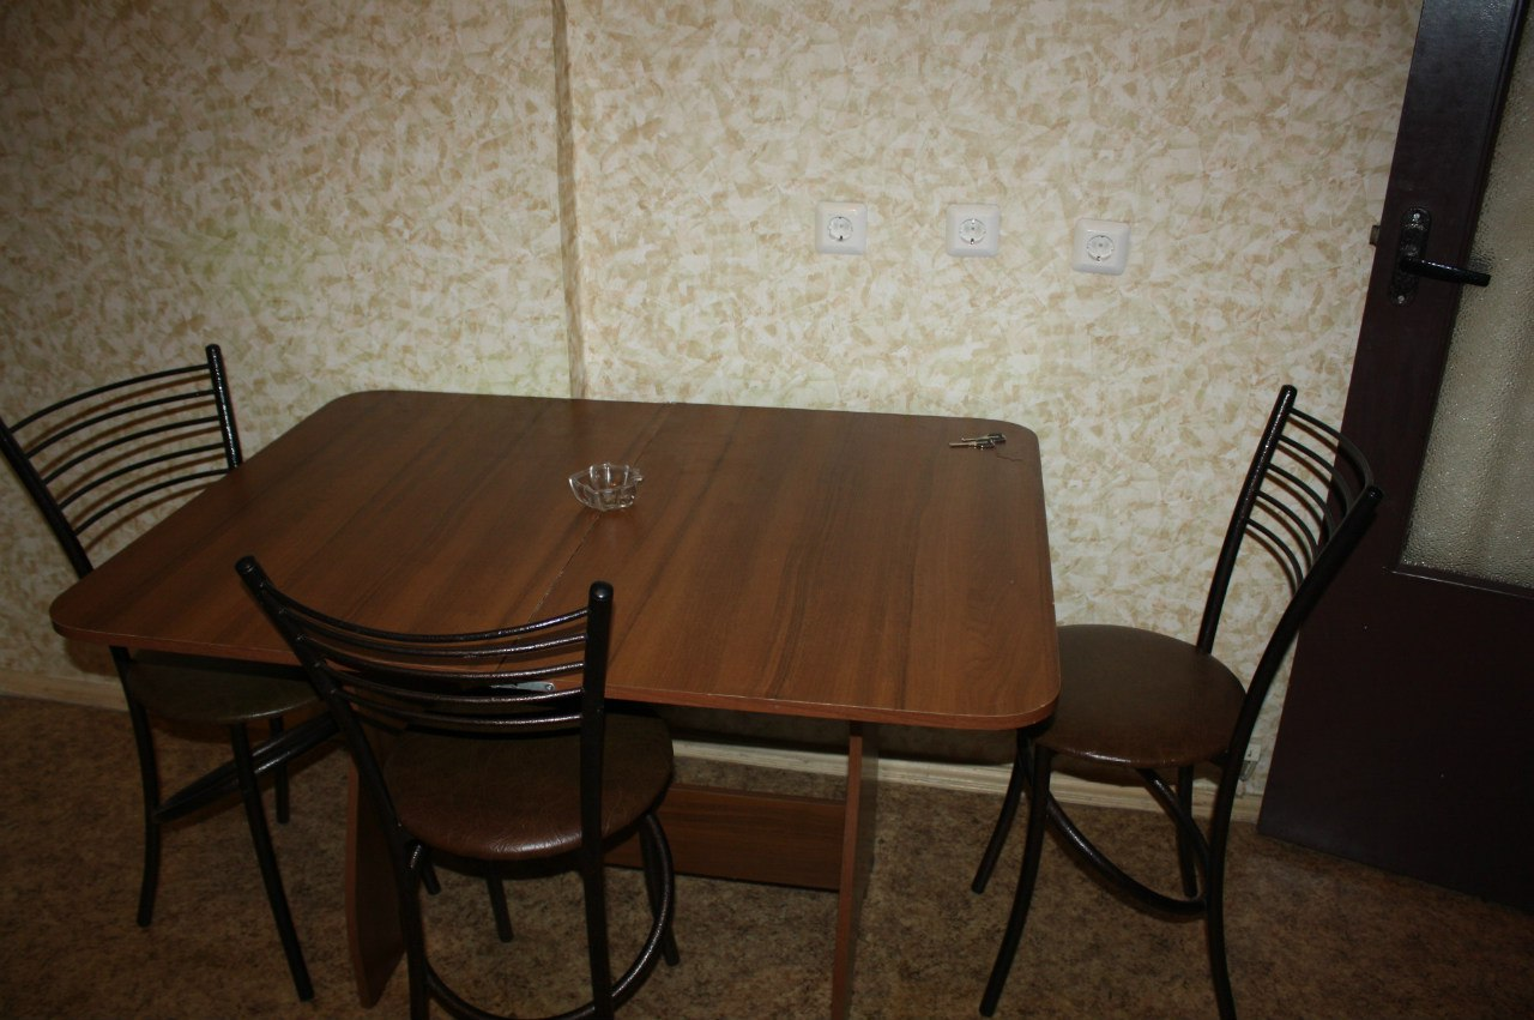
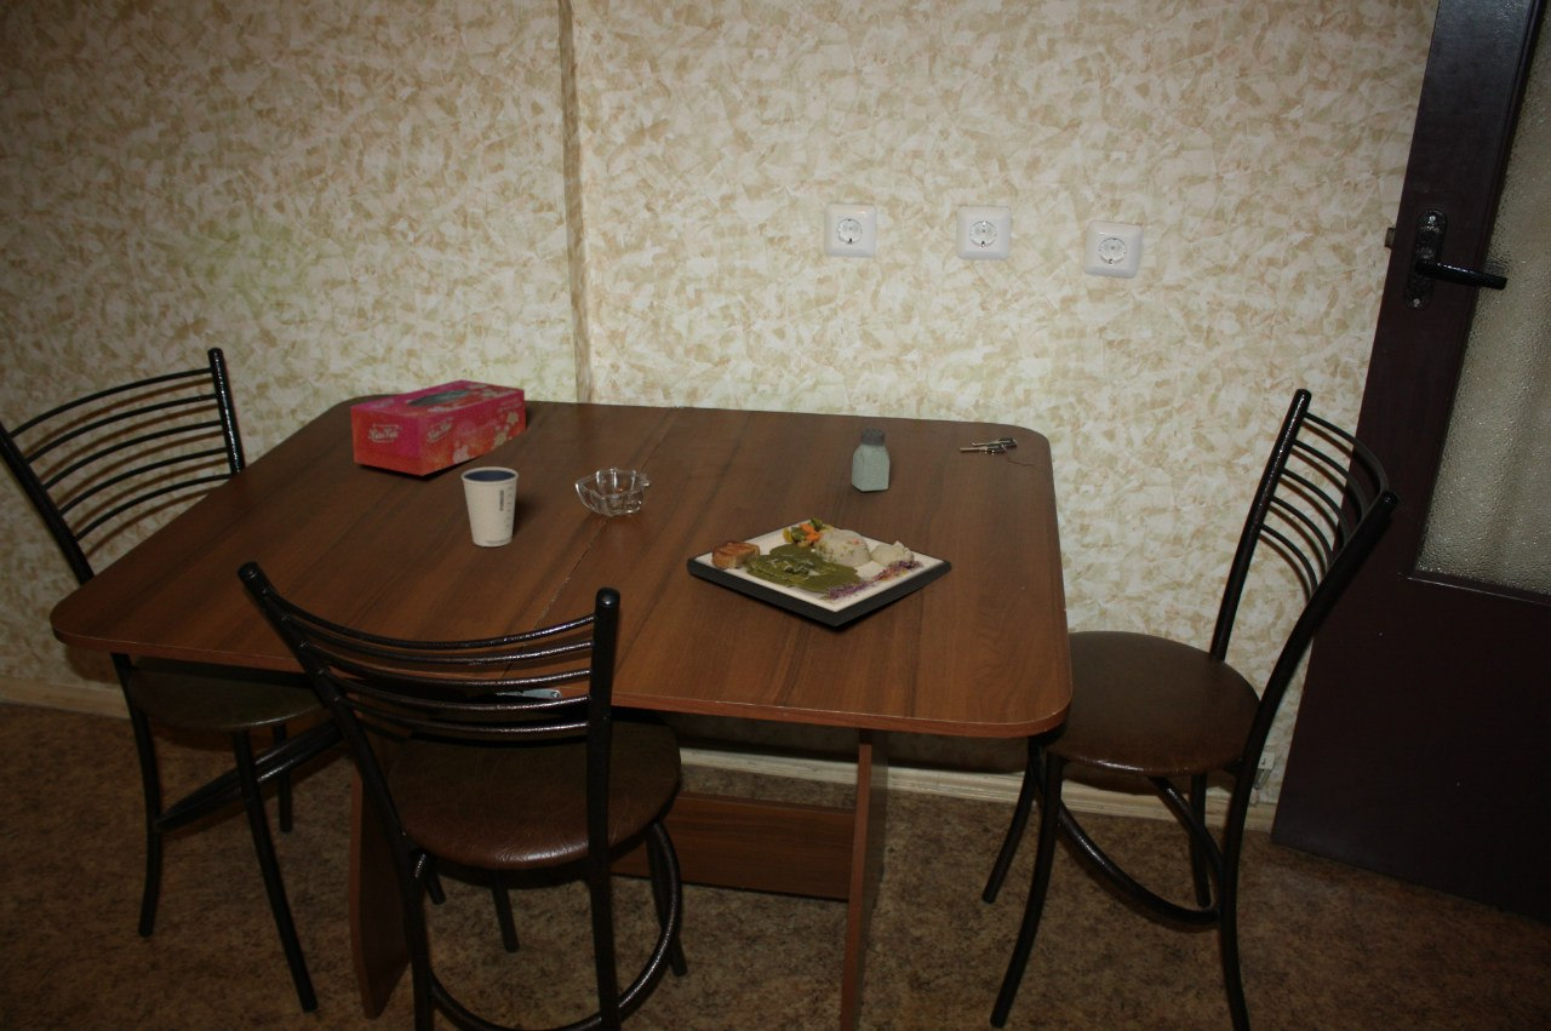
+ tissue box [349,378,527,476]
+ dixie cup [460,466,520,548]
+ saltshaker [851,426,891,493]
+ dinner plate [686,516,952,628]
